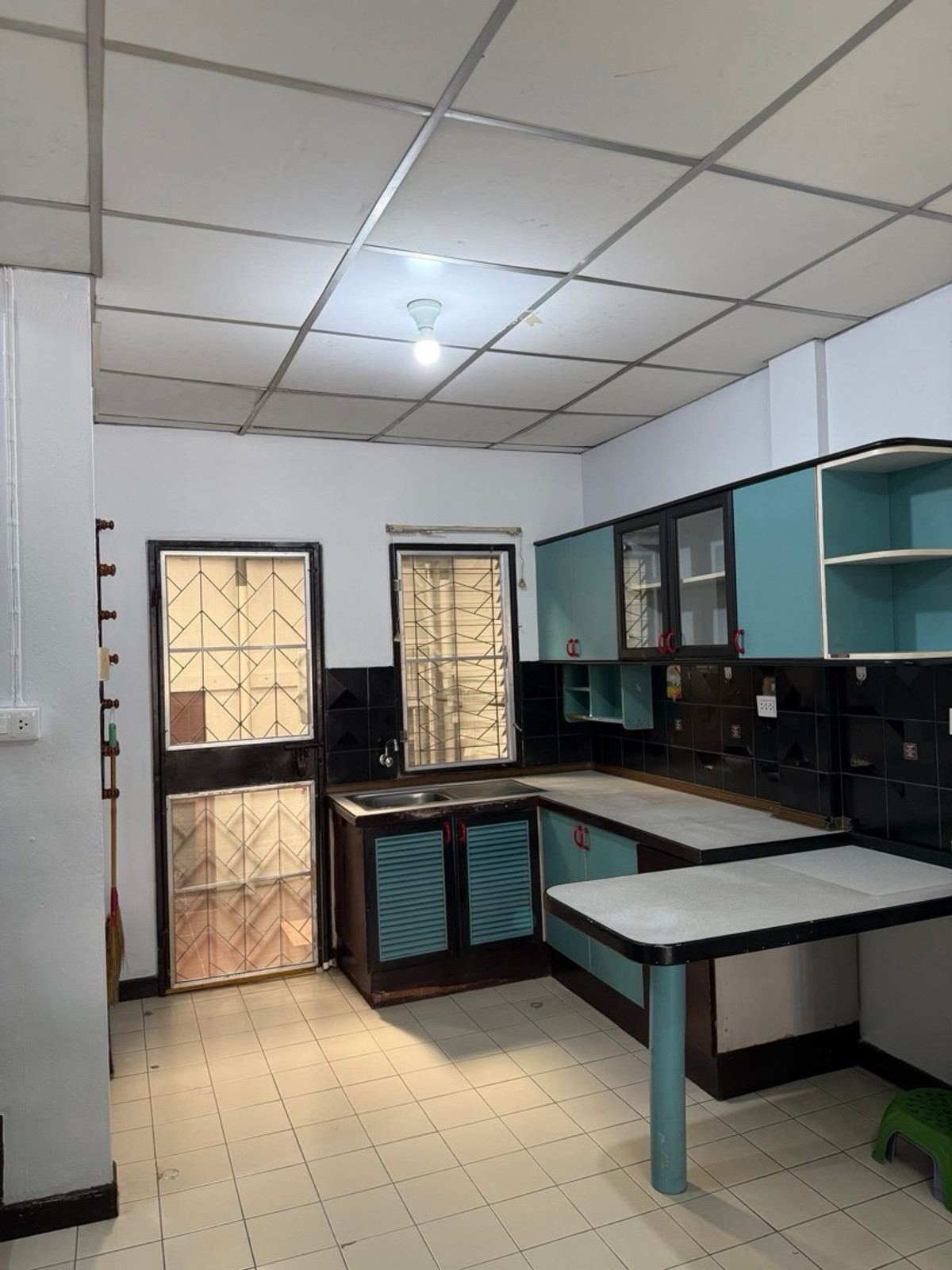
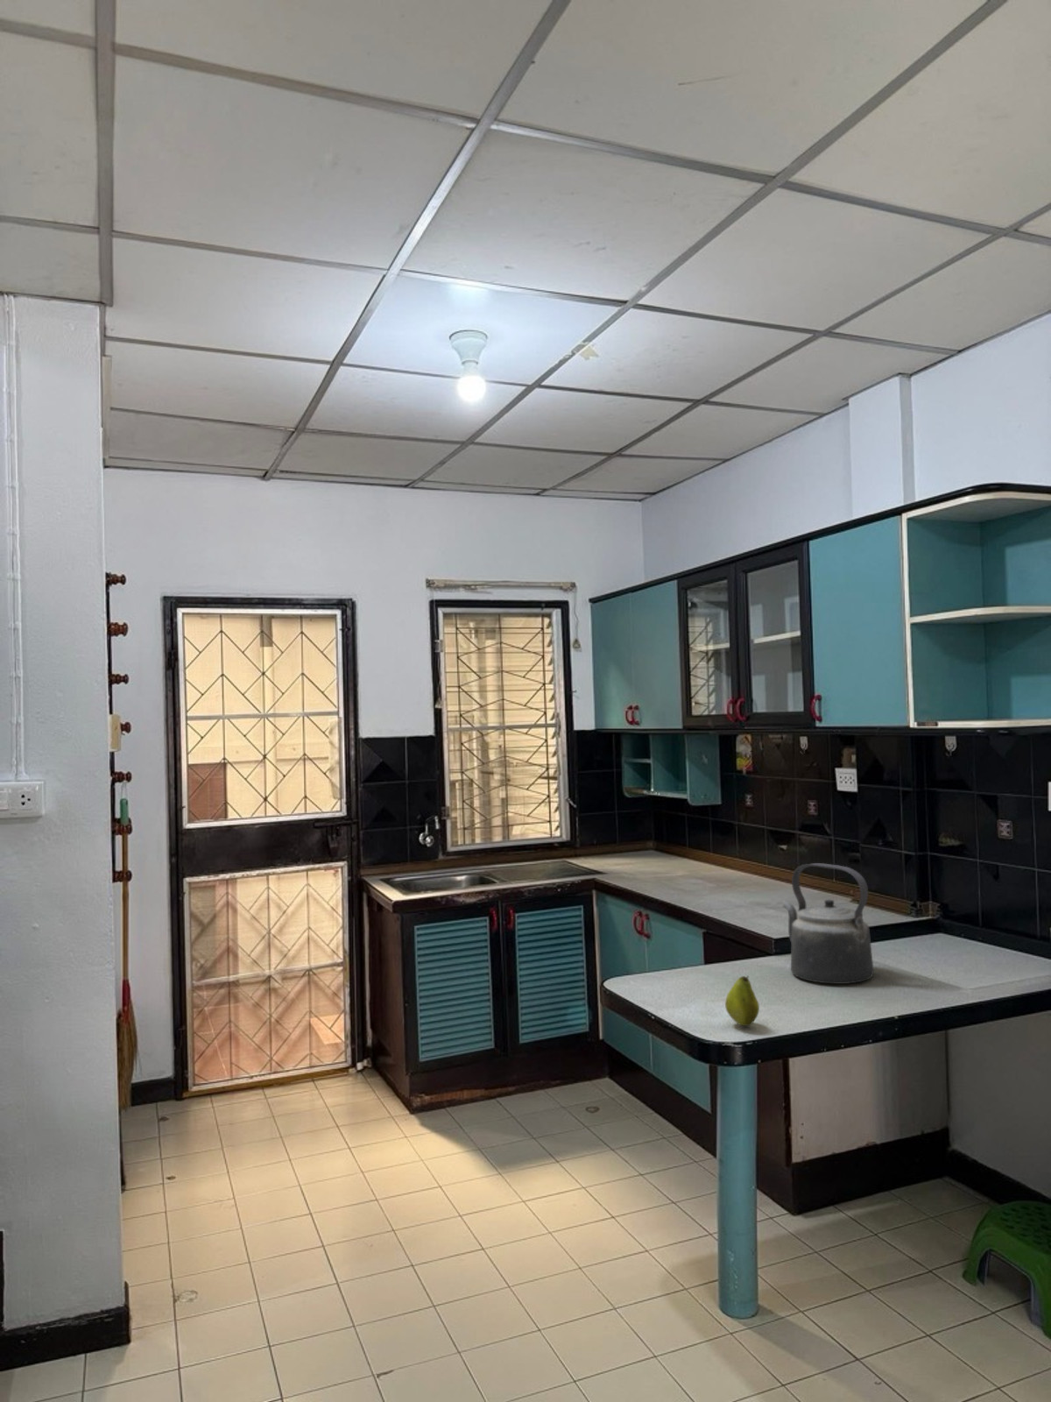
+ fruit [724,975,761,1027]
+ kettle [782,862,875,985]
